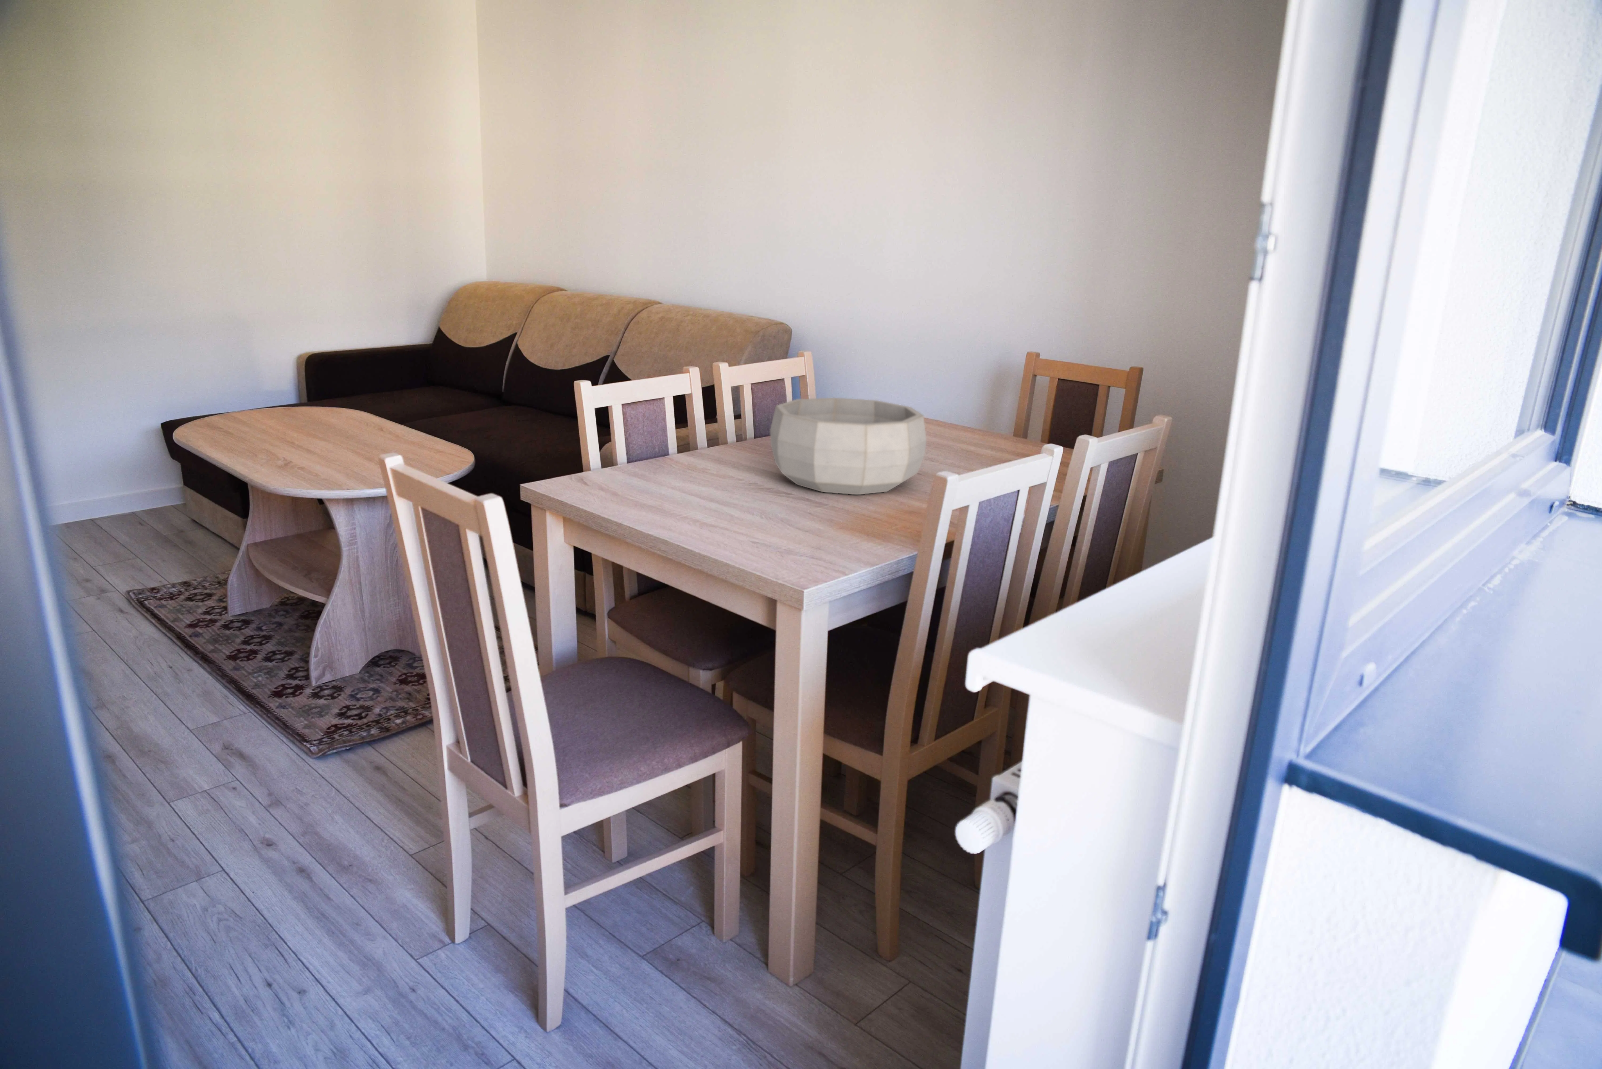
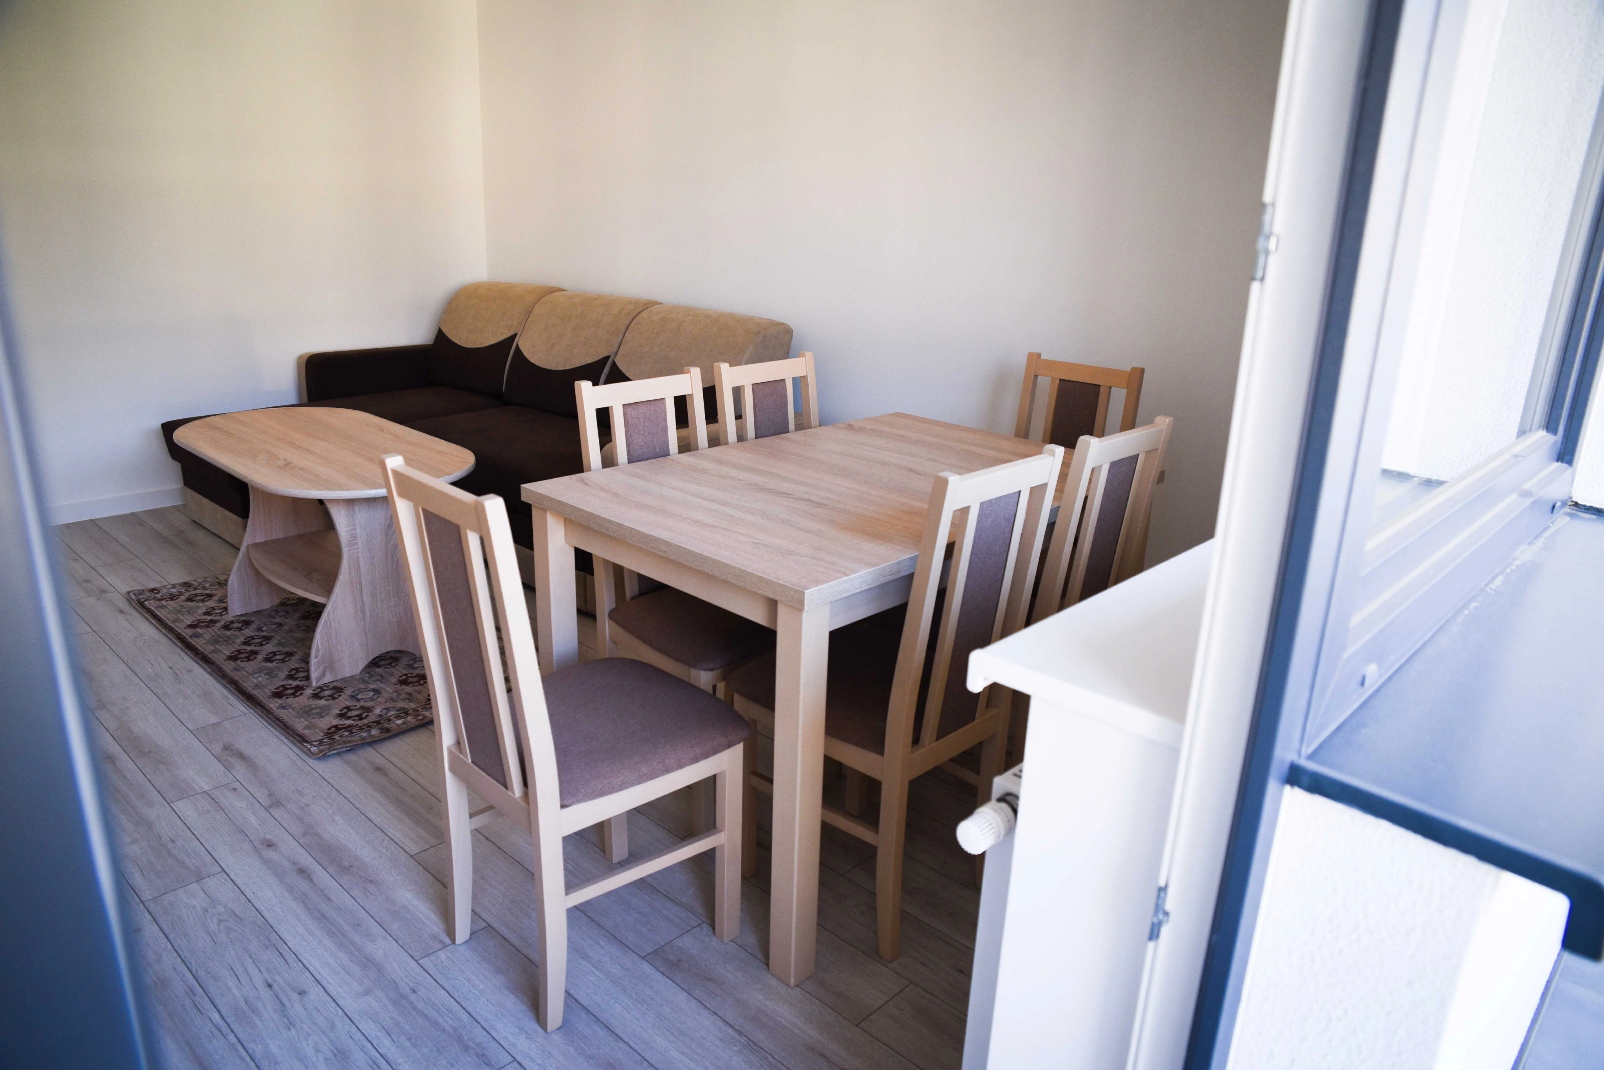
- decorative bowl [769,397,927,495]
